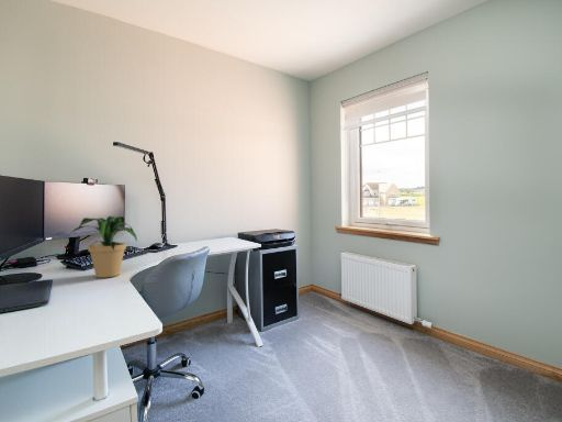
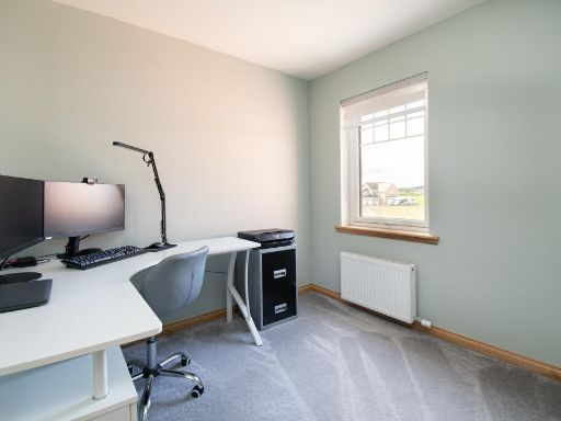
- potted plant [65,215,138,279]
